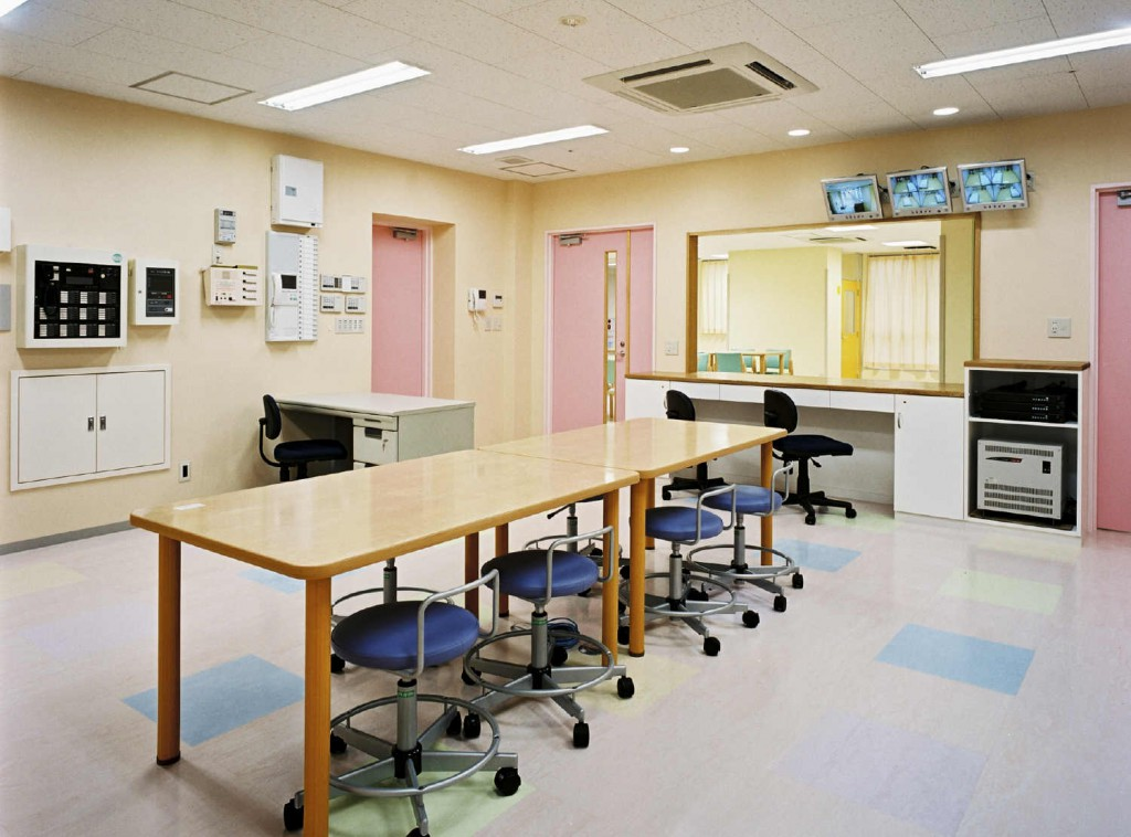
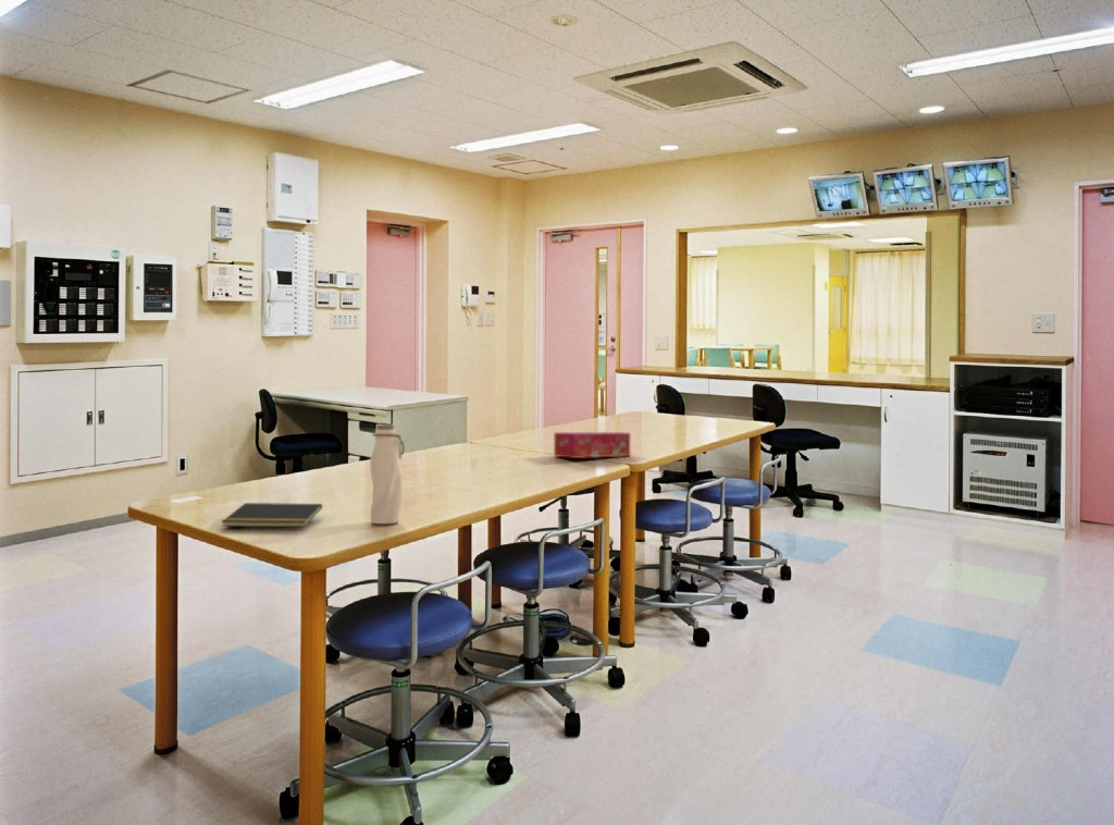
+ water bottle [369,423,406,525]
+ tissue box [553,431,631,459]
+ notepad [221,502,323,528]
